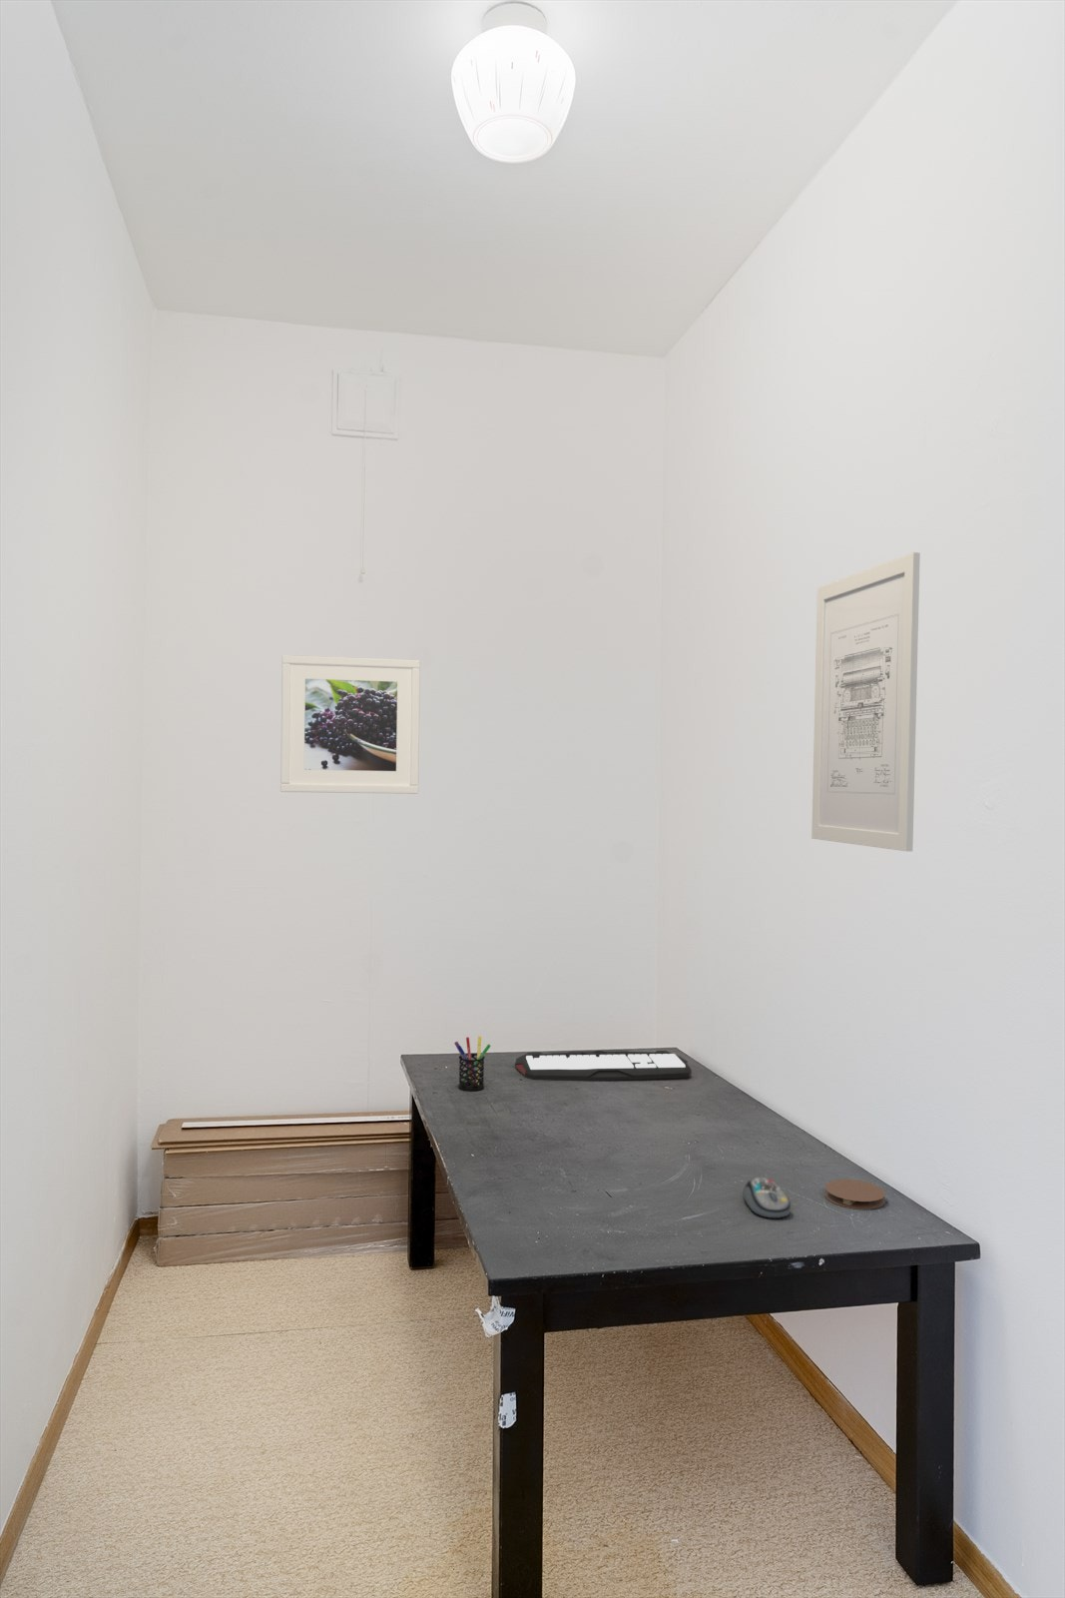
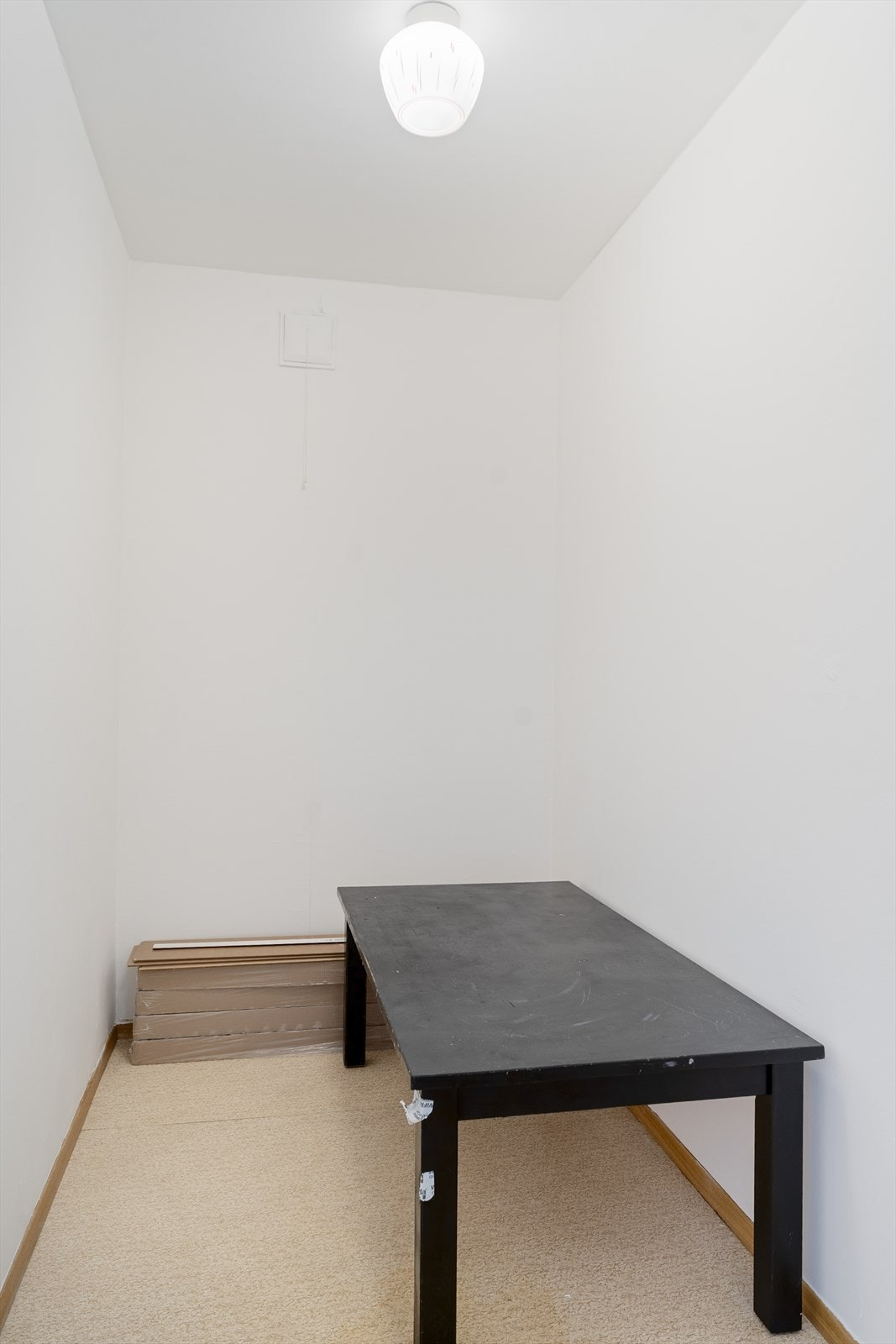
- wall art [811,552,921,853]
- pen holder [453,1036,491,1091]
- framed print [279,654,421,795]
- keyboard [513,1050,693,1082]
- computer mouse [743,1177,792,1220]
- coaster [825,1178,887,1210]
